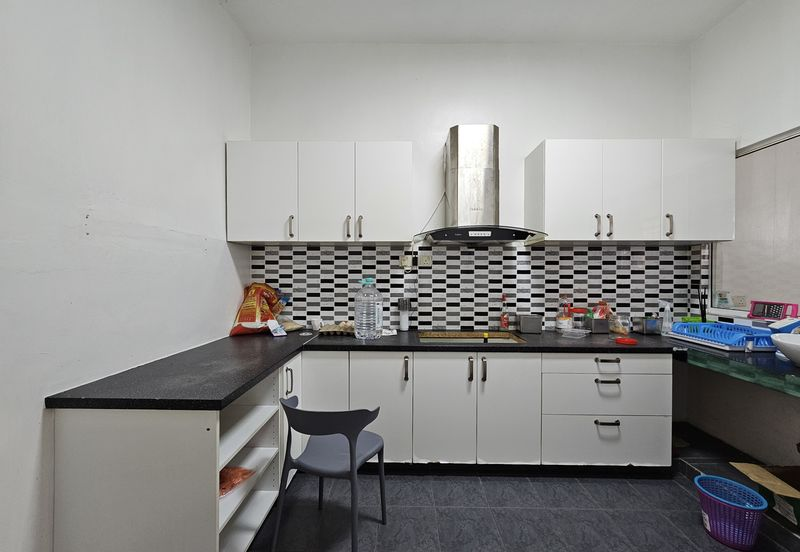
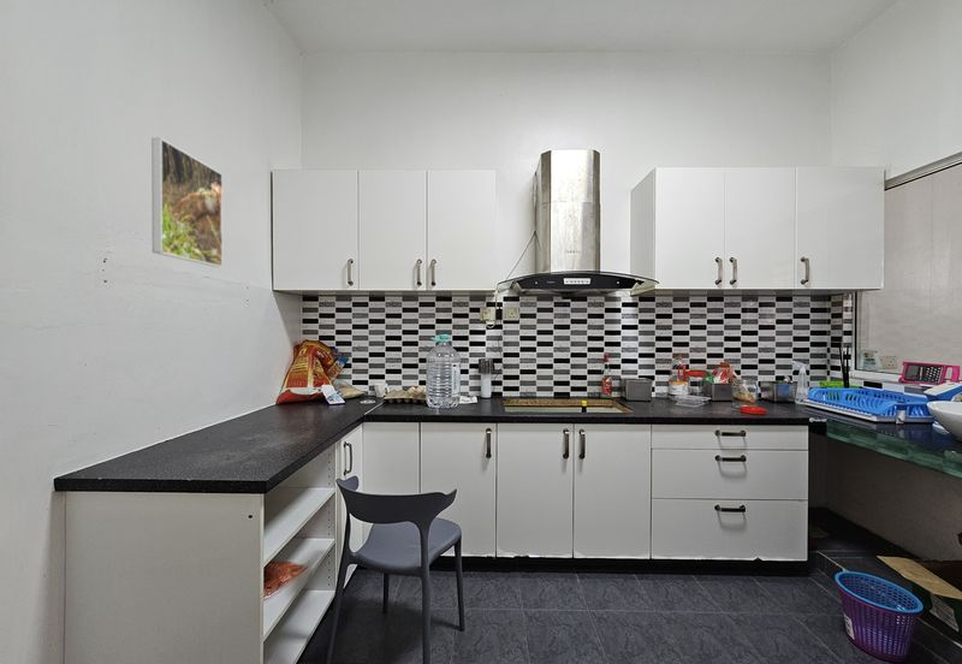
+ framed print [150,137,224,268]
